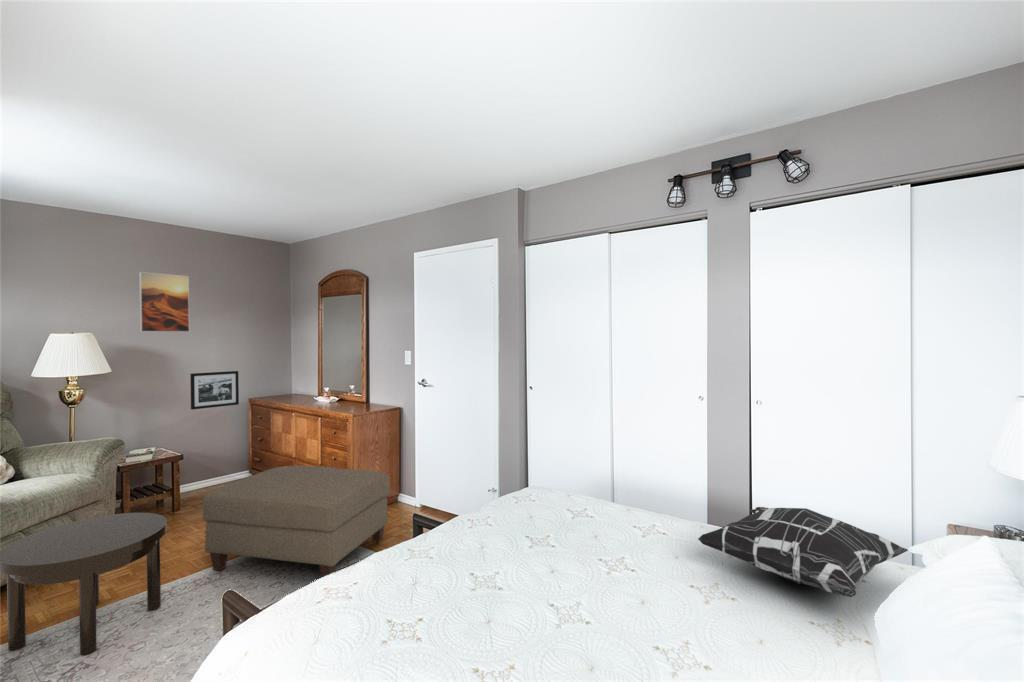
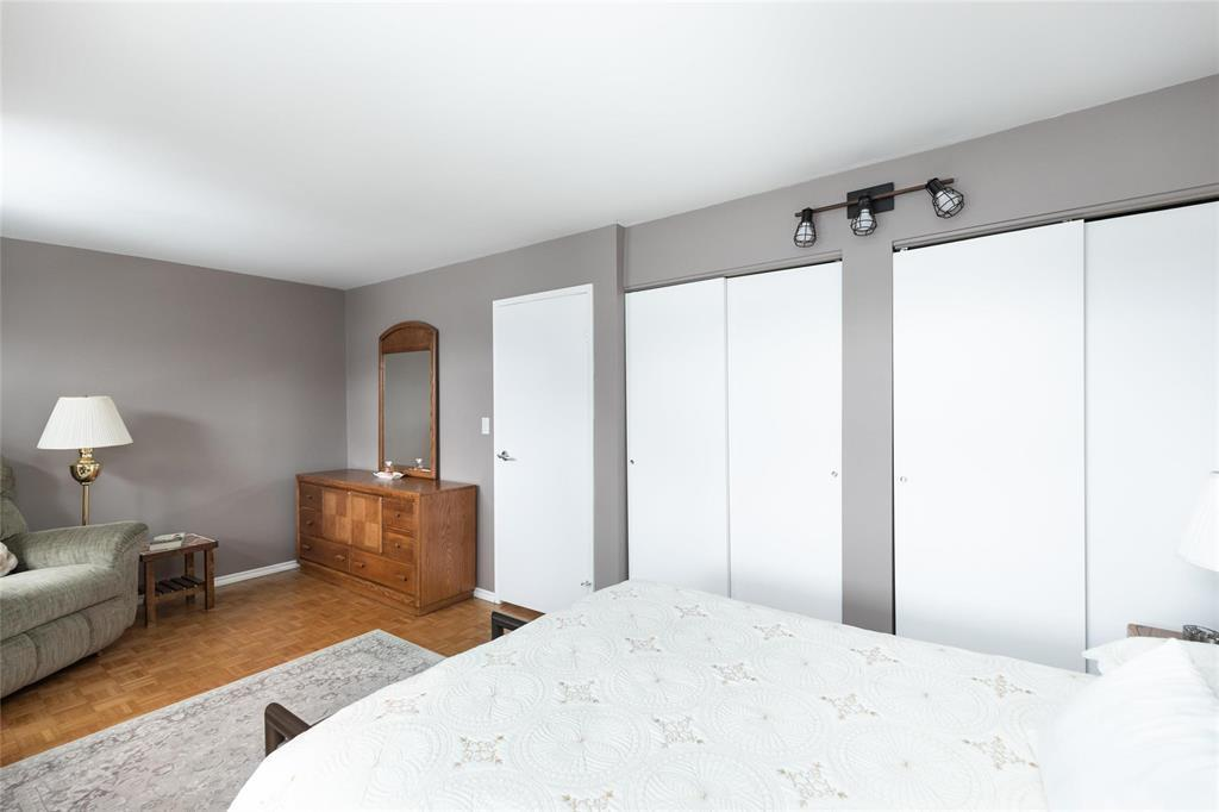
- side table [0,512,168,657]
- picture frame [189,370,240,411]
- decorative pillow [697,506,909,598]
- ottoman [201,465,391,578]
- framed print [138,271,190,333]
